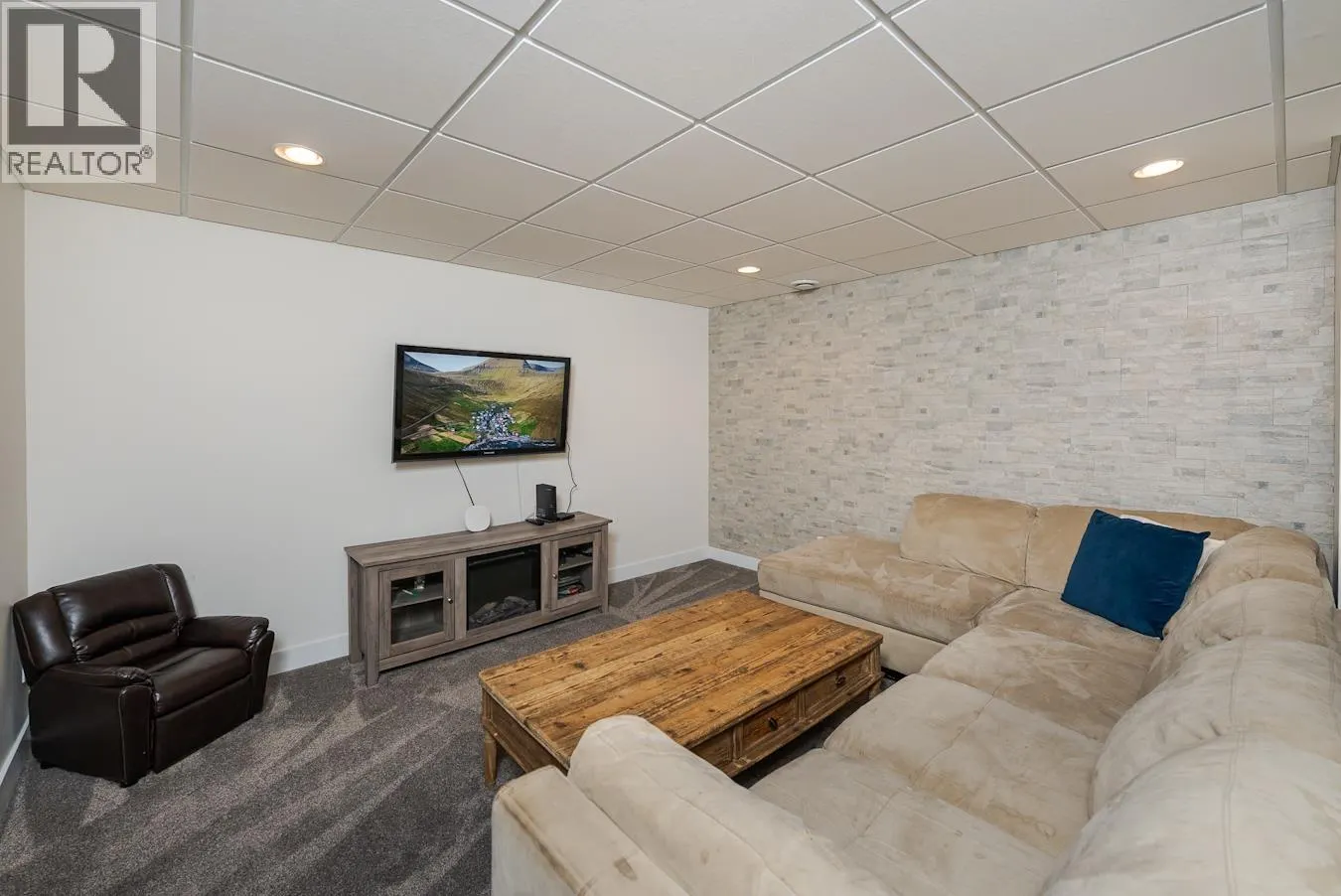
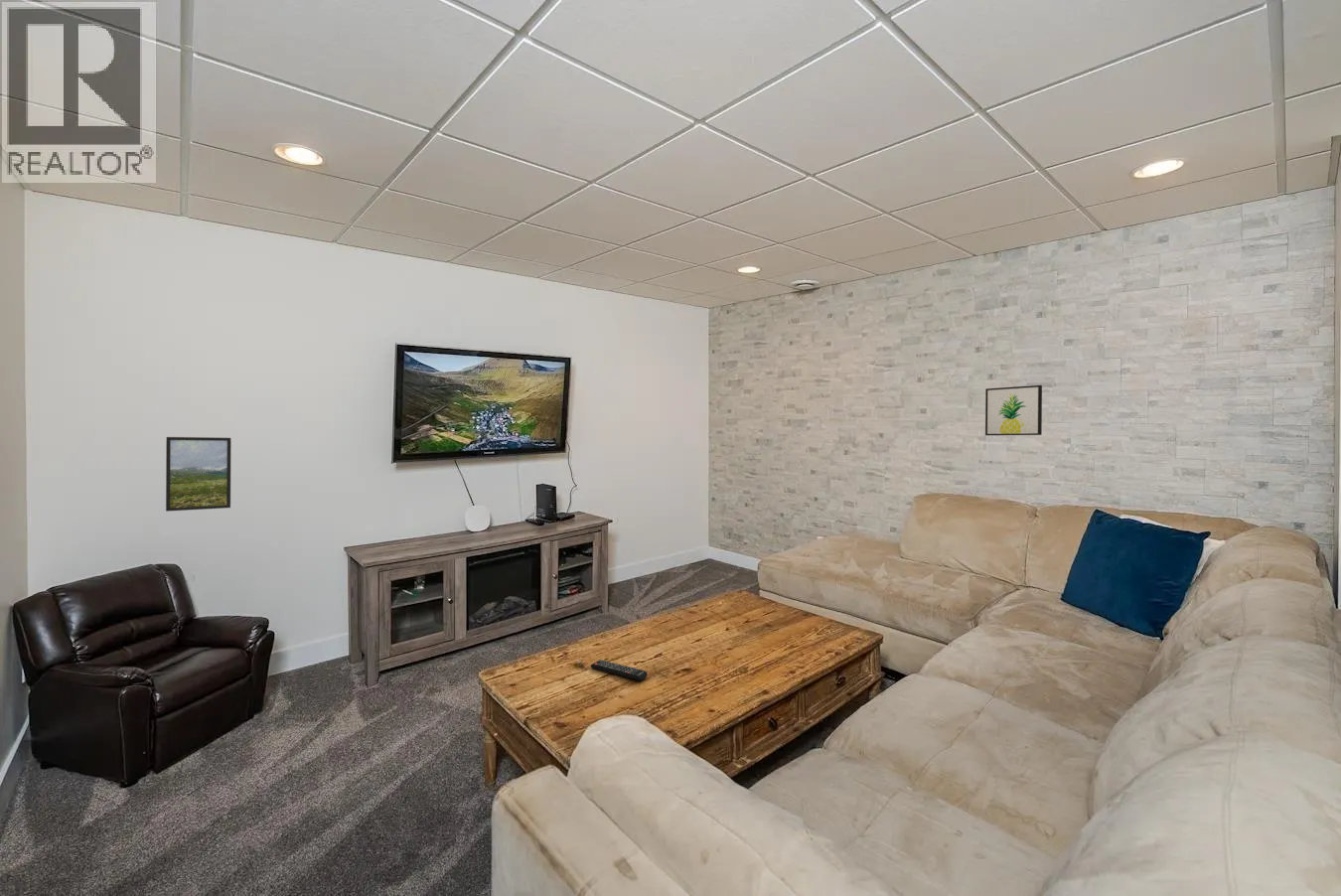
+ wall art [984,384,1043,436]
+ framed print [165,436,232,513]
+ remote control [590,659,648,681]
